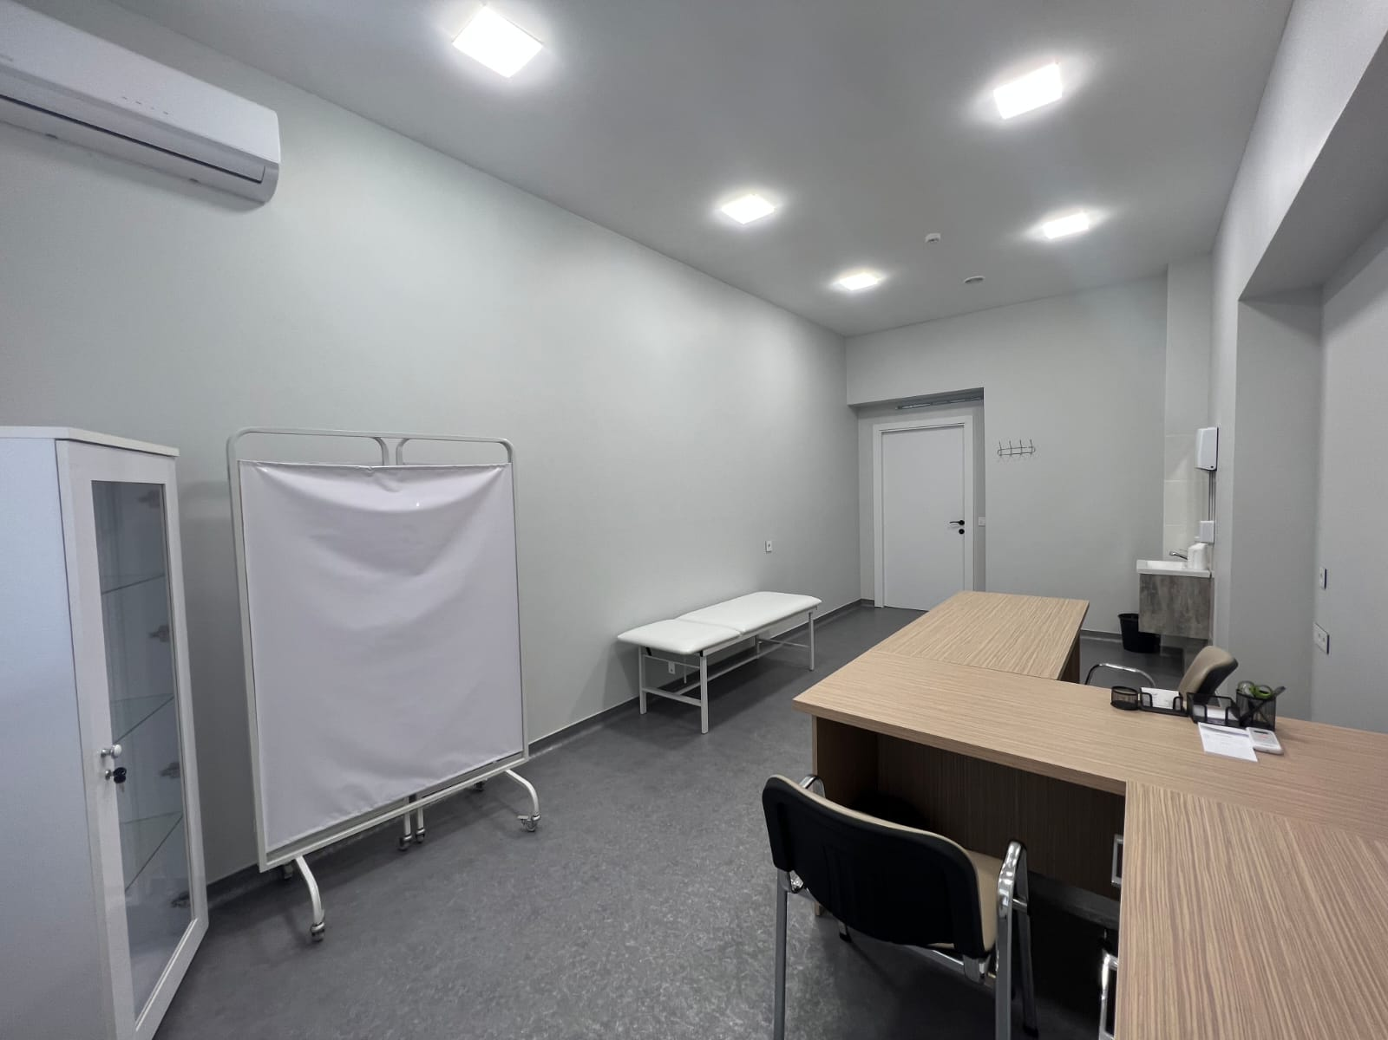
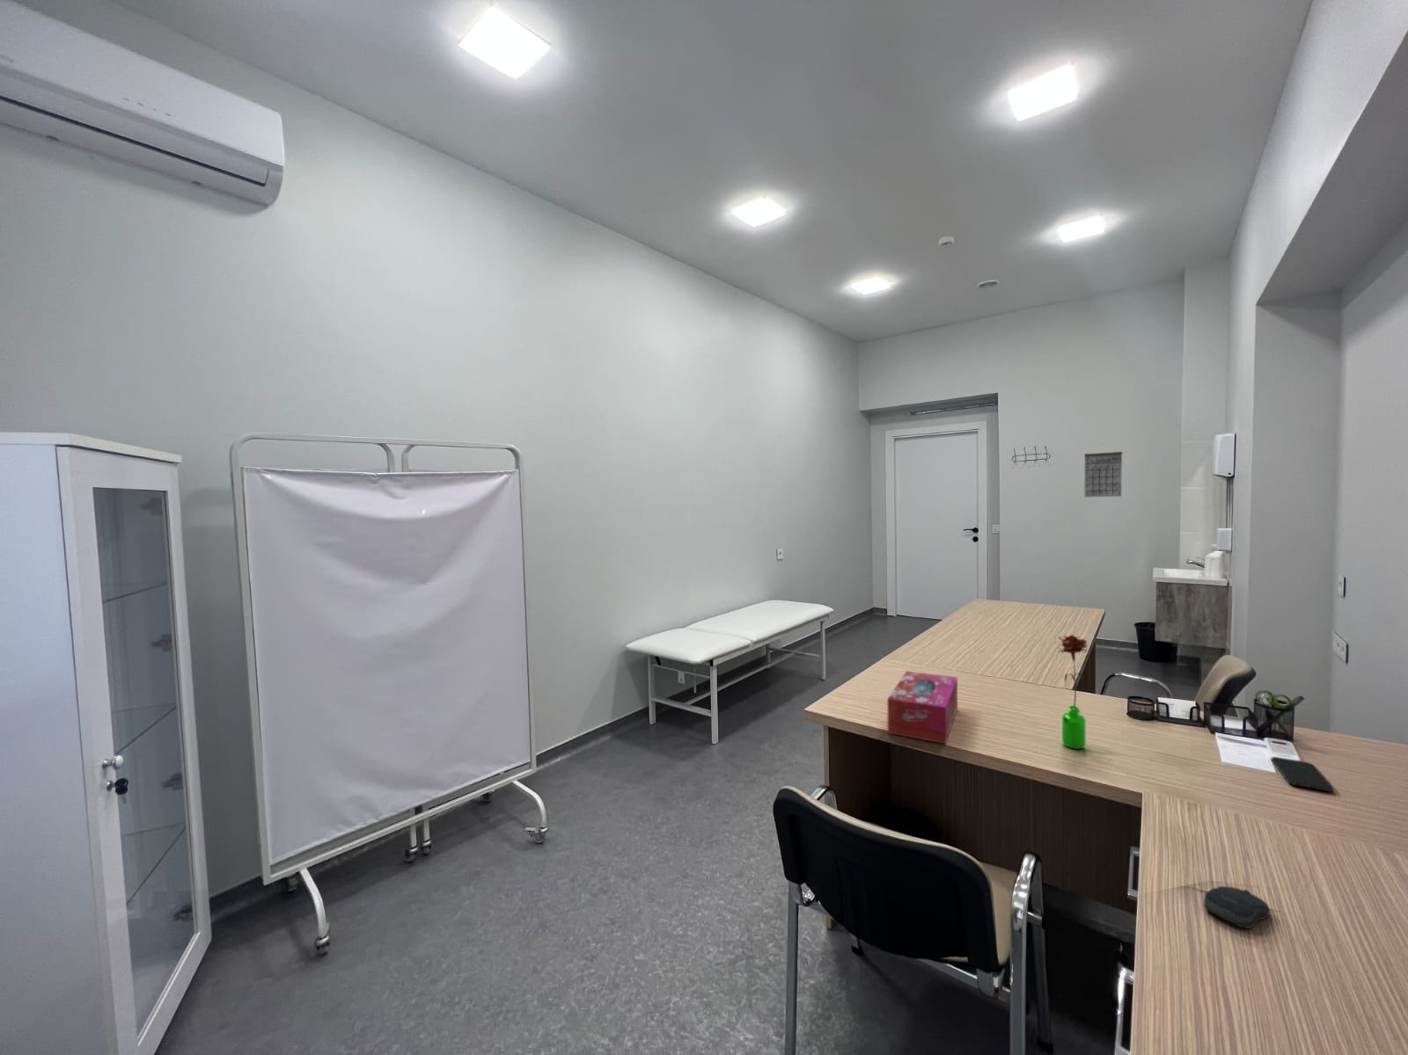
+ flower [1055,634,1089,750]
+ smartphone [1272,756,1334,792]
+ calendar [1083,442,1123,498]
+ computer mouse [1203,885,1271,930]
+ tissue box [886,670,958,745]
